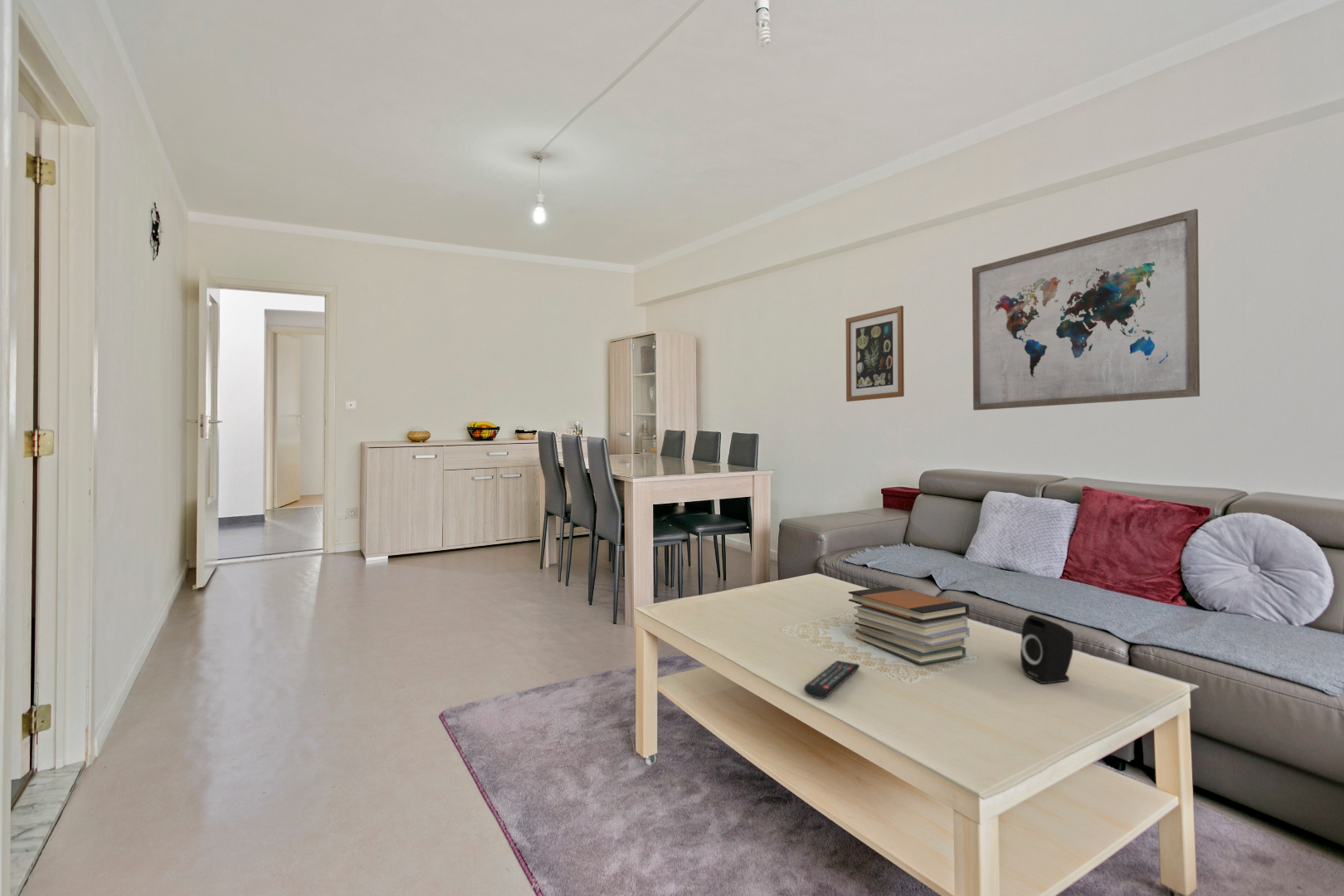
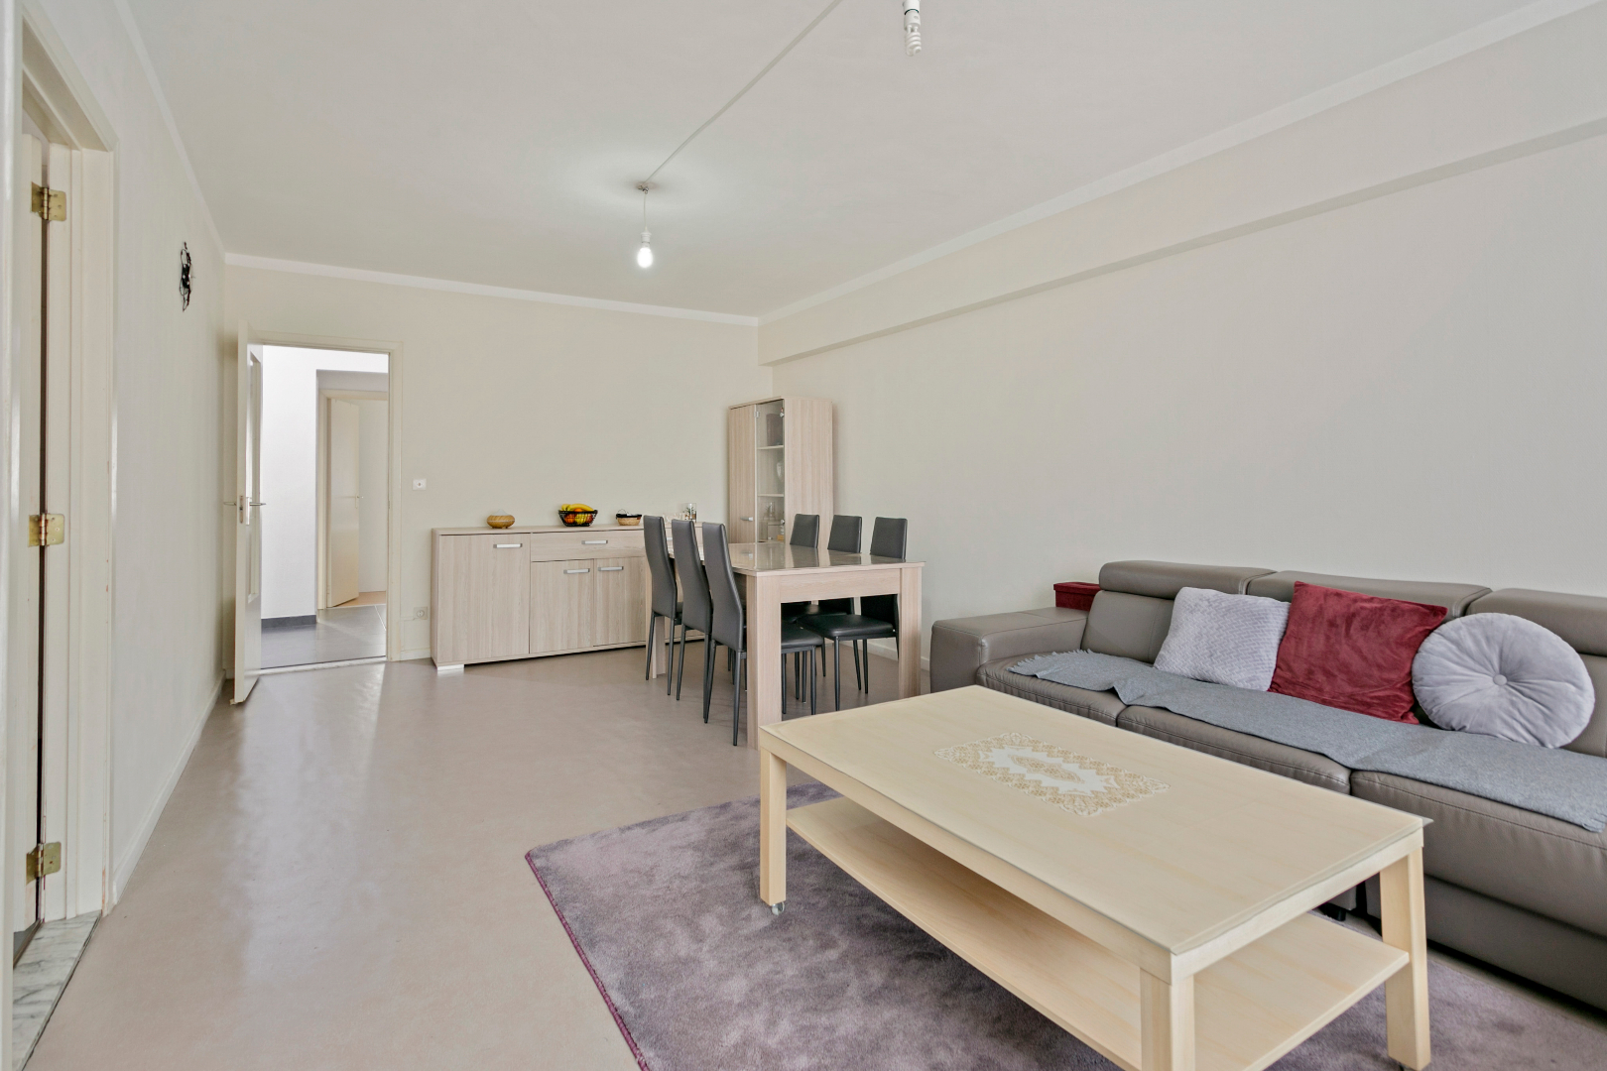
- wall art [971,208,1200,411]
- speaker [1020,614,1074,684]
- book stack [848,585,970,665]
- wall art [845,304,905,402]
- remote control [803,660,860,699]
